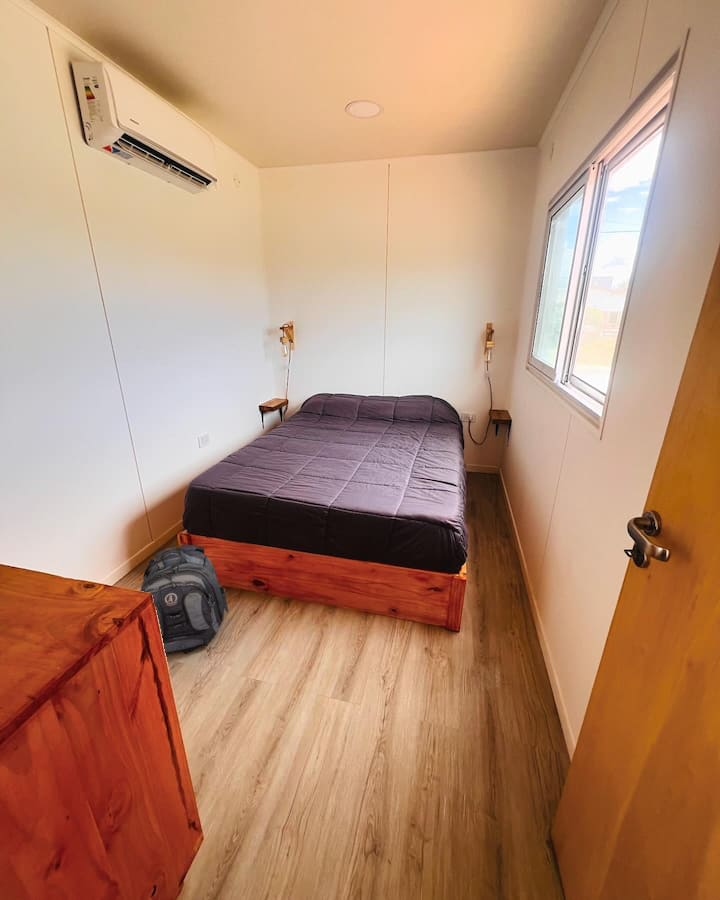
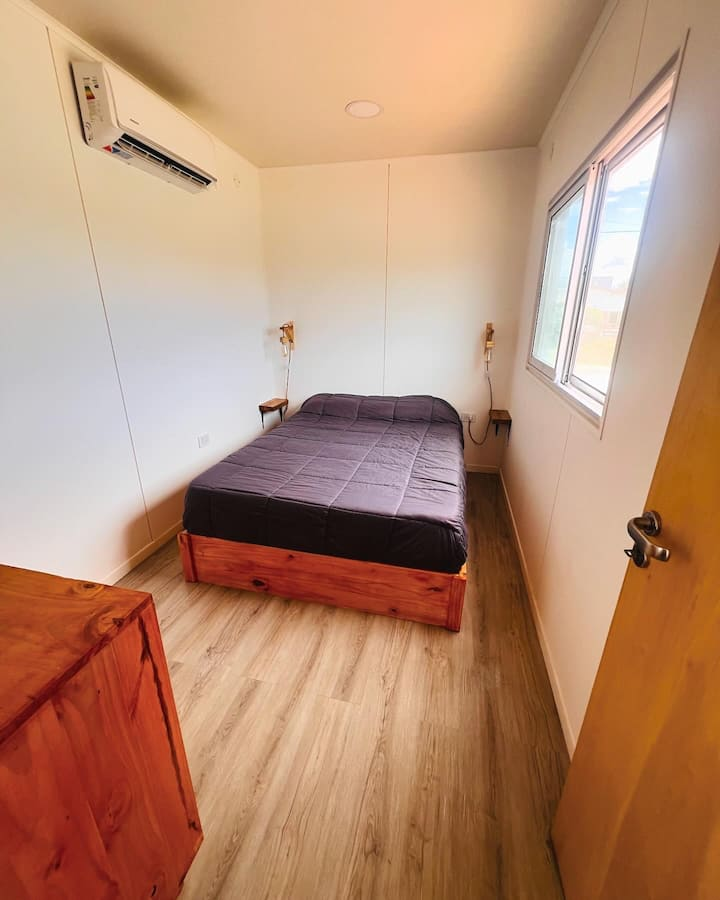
- backpack [139,544,230,654]
